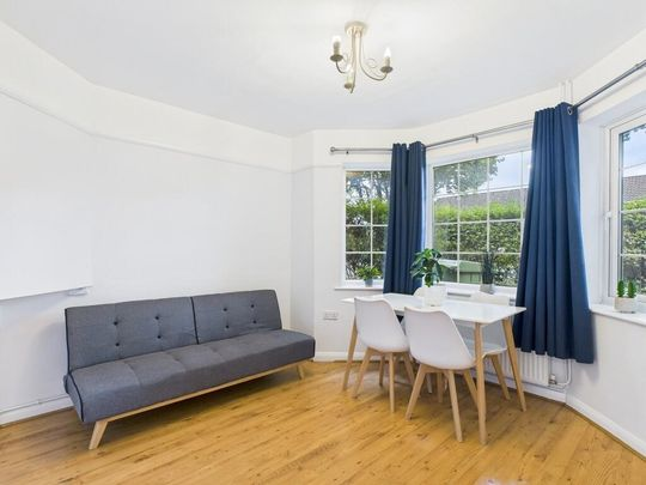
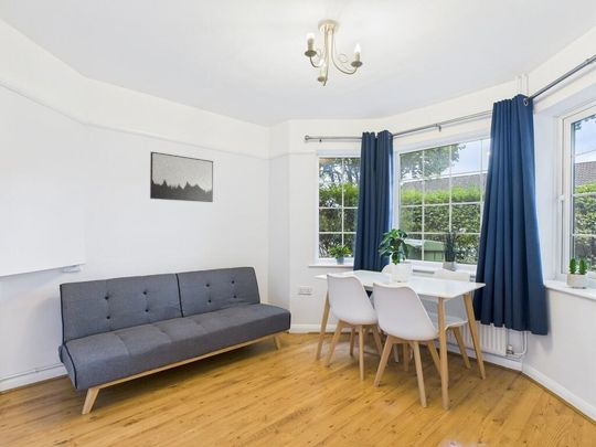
+ wall art [149,151,214,203]
